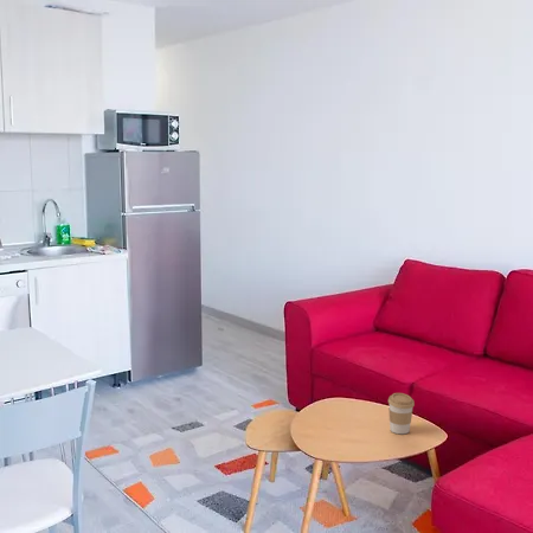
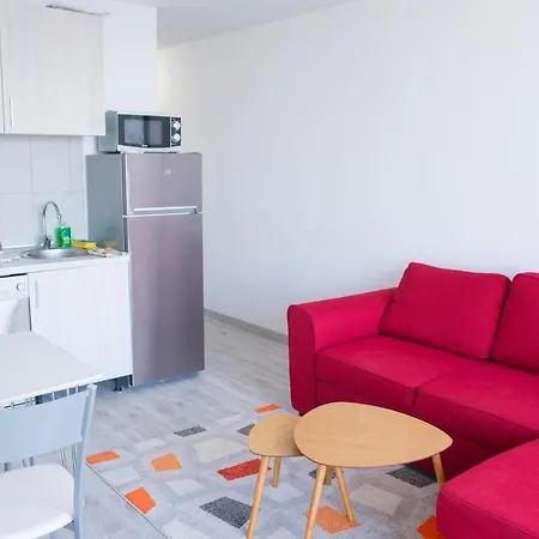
- coffee cup [387,392,416,435]
